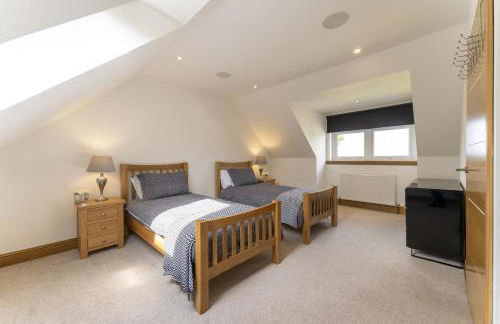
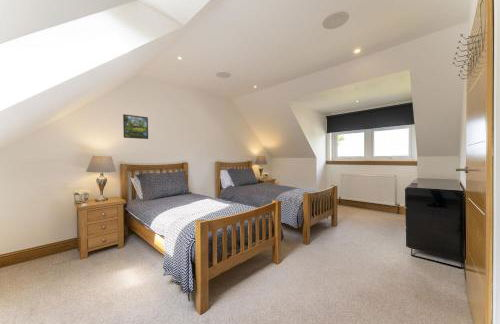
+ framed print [122,113,149,140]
